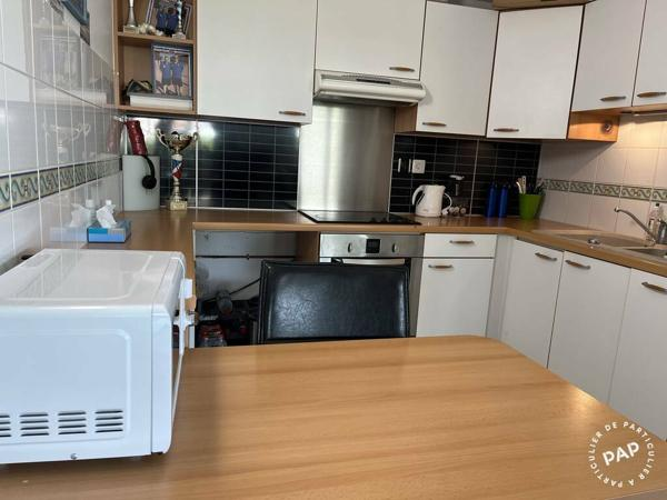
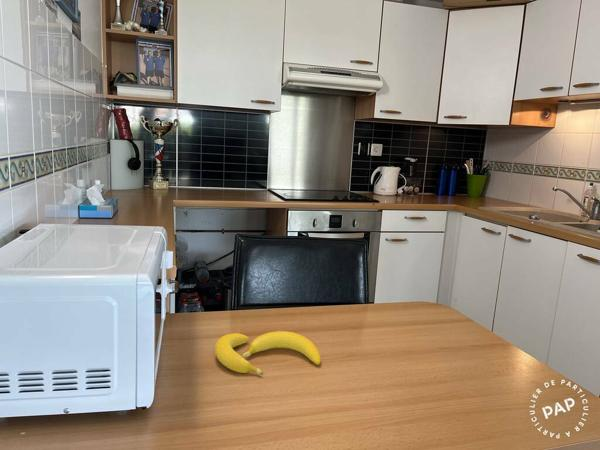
+ banana [214,330,322,376]
